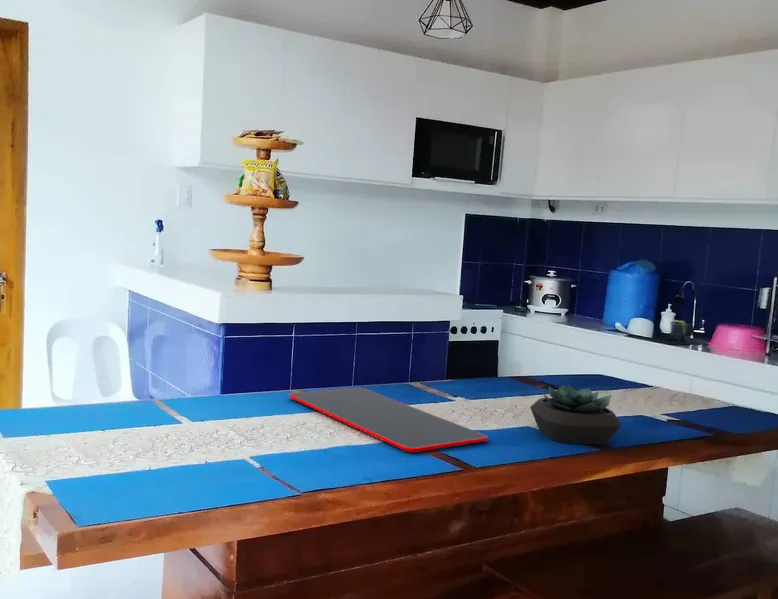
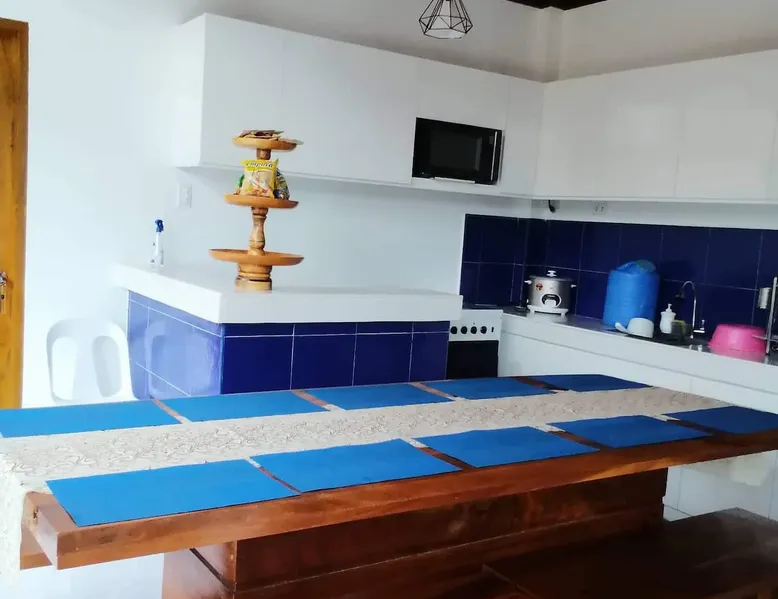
- cutting board [288,387,489,453]
- succulent plant [529,384,623,445]
